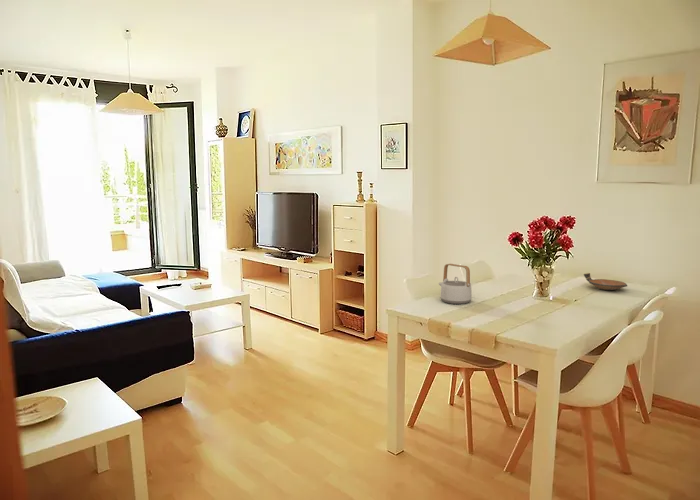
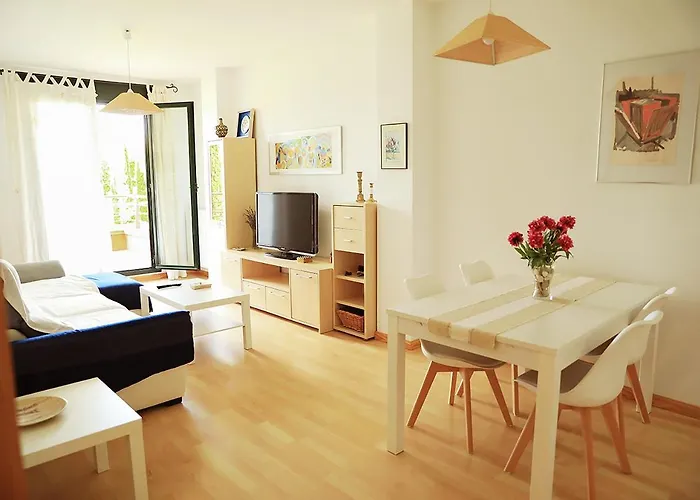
- bowl [583,272,628,291]
- teapot [438,263,473,305]
